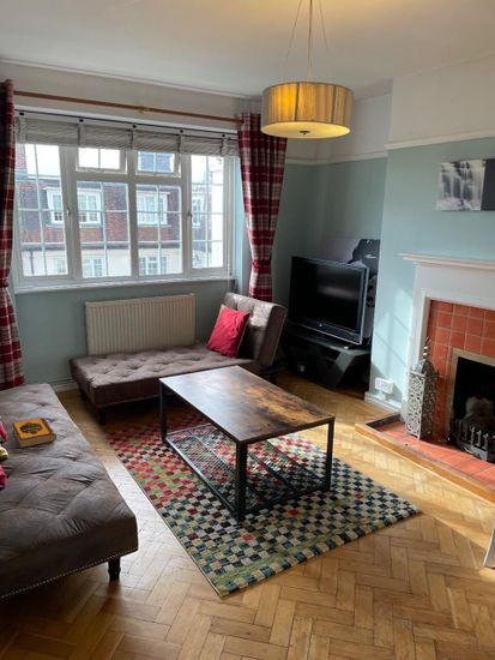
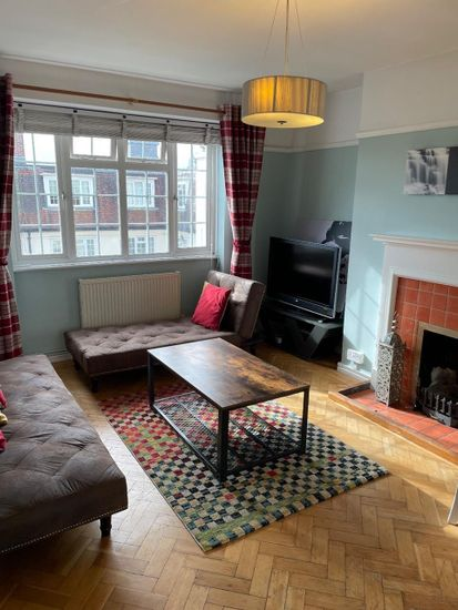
- hardback book [11,416,58,449]
